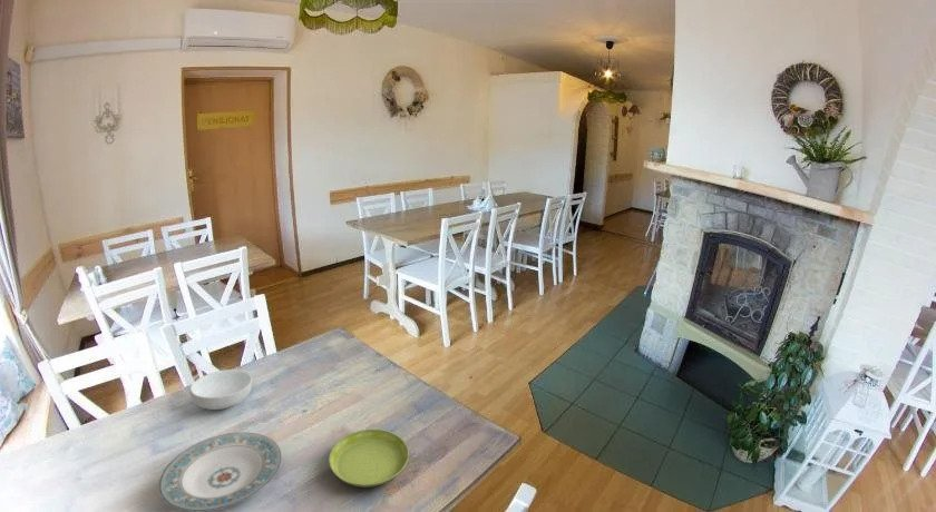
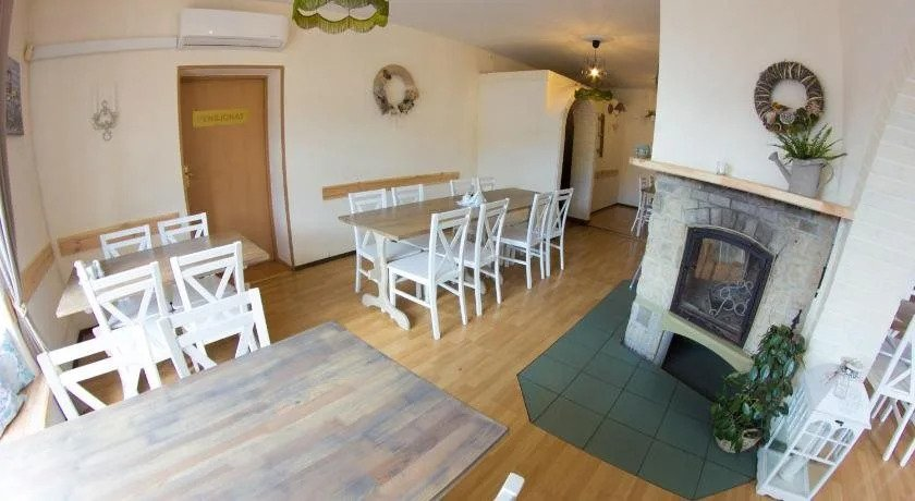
- plate [158,432,283,512]
- saucer [328,429,410,489]
- cereal bowl [189,368,253,411]
